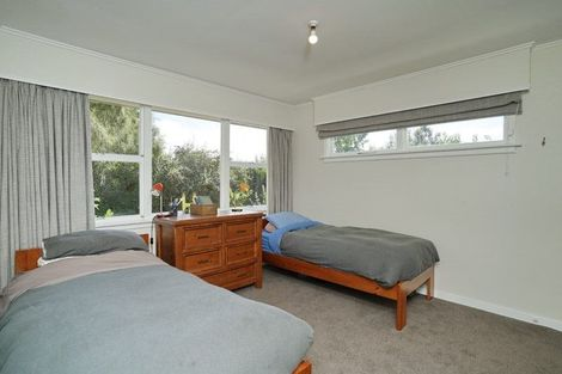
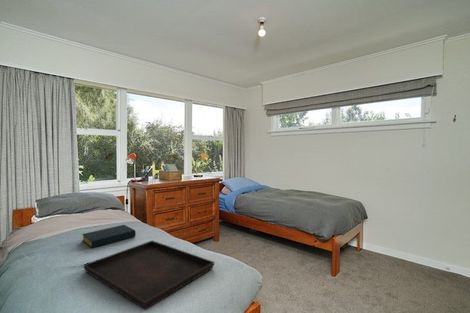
+ serving tray [82,240,215,311]
+ hardback book [81,224,137,249]
